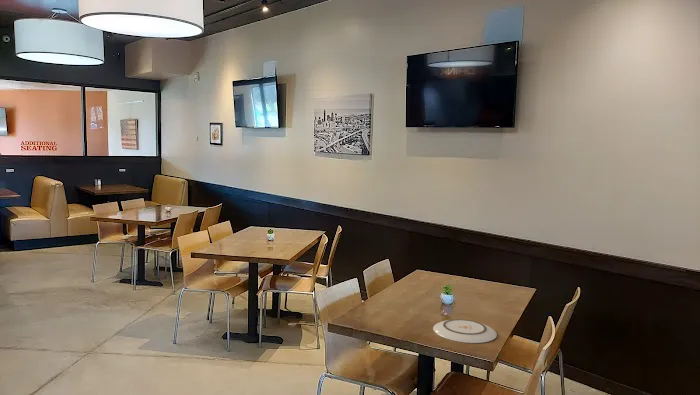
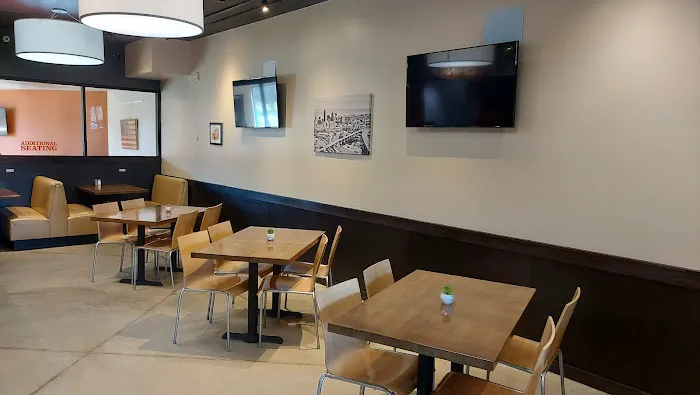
- plate [432,318,498,344]
